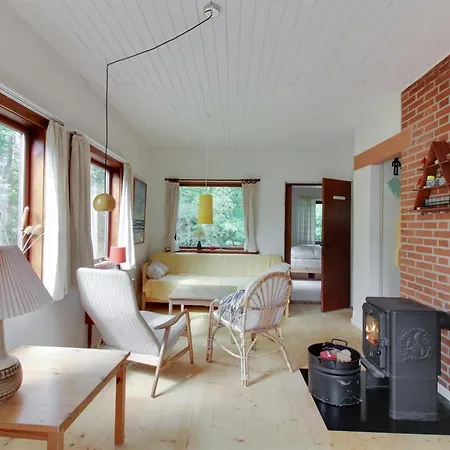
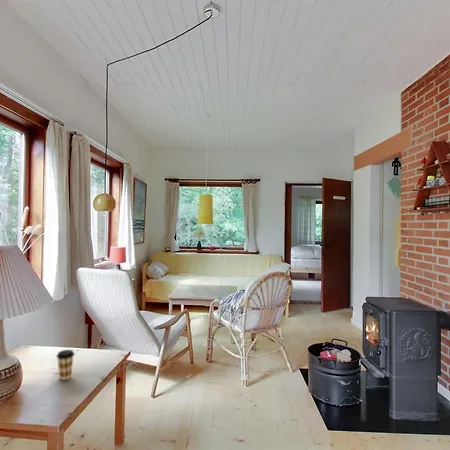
+ coffee cup [56,349,76,381]
